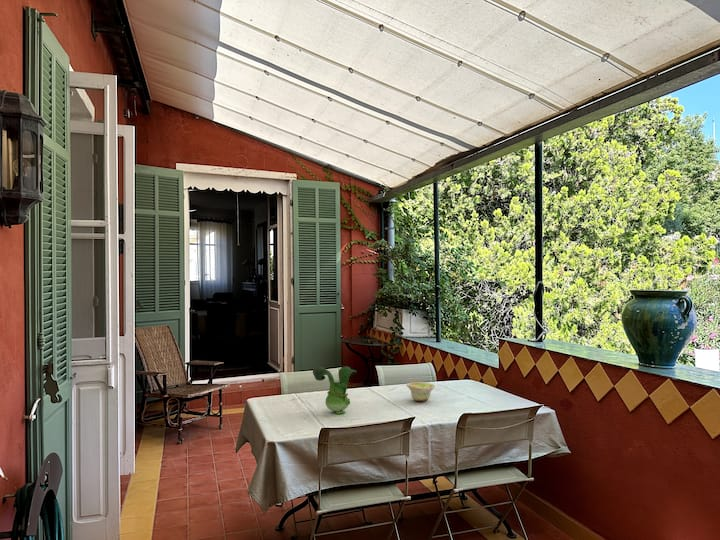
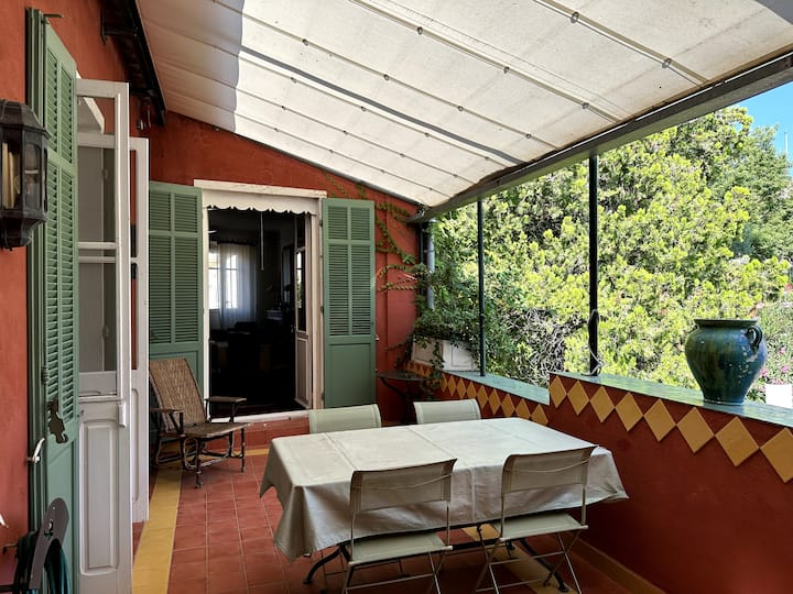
- bowl [405,381,436,402]
- toy figurine [312,366,358,415]
